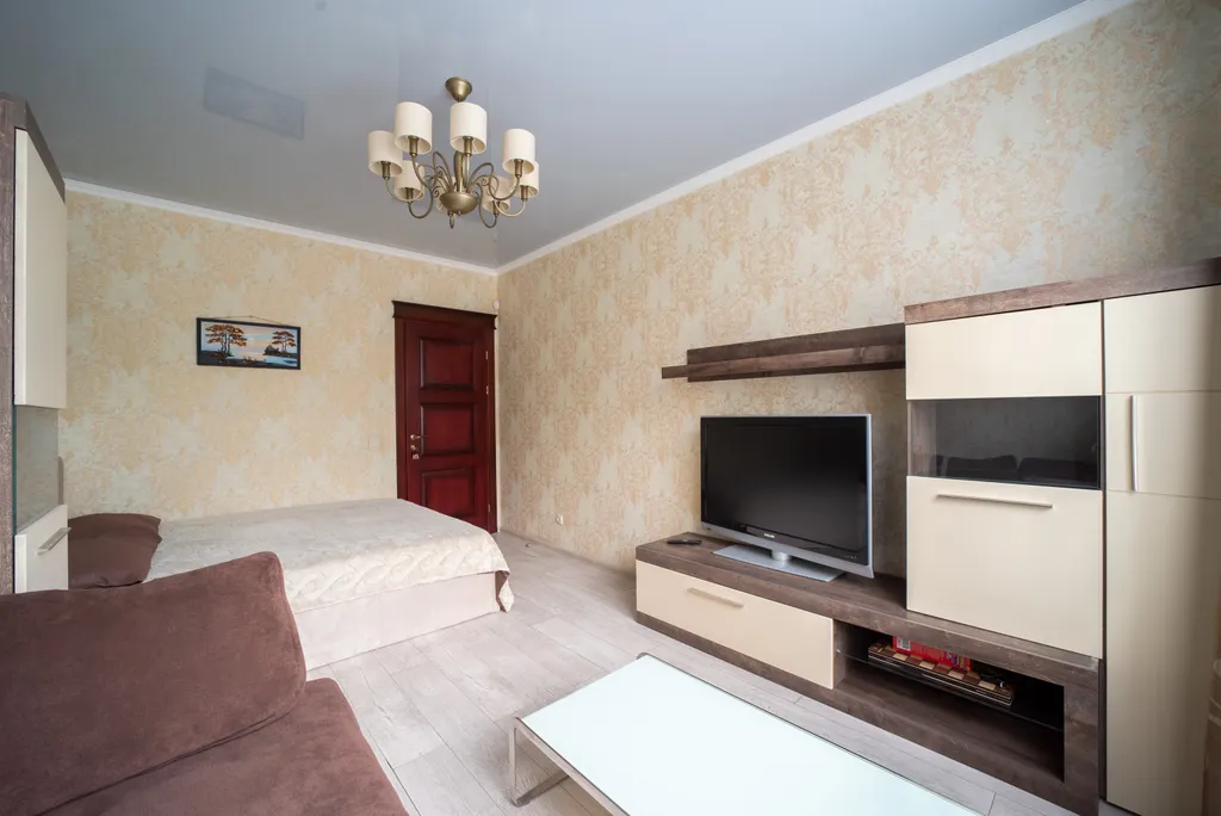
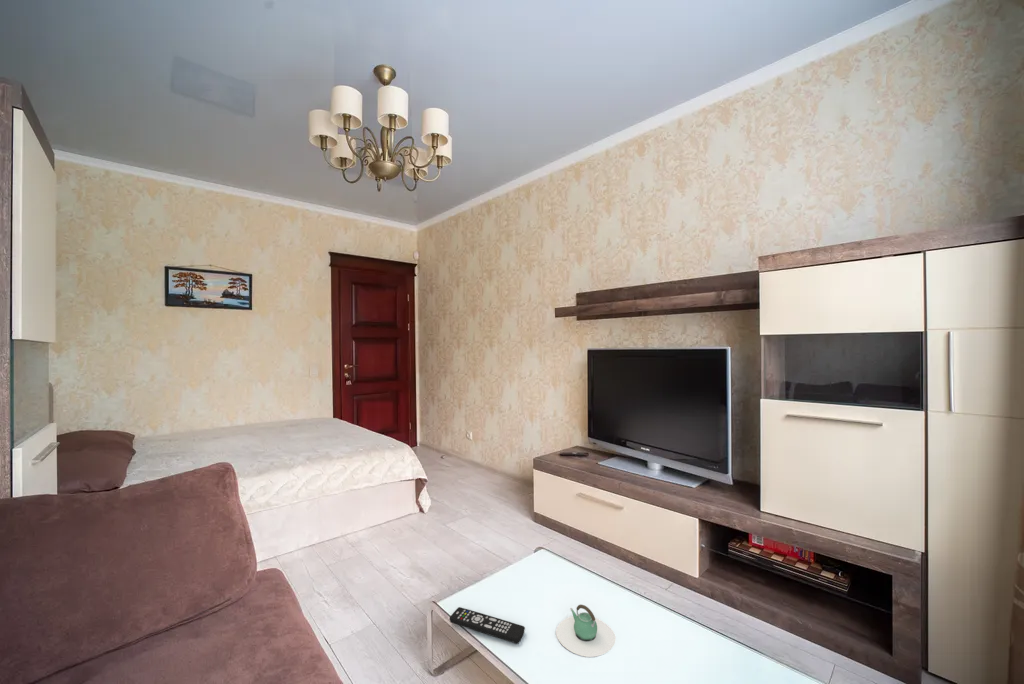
+ teapot [555,604,617,658]
+ remote control [449,606,526,644]
